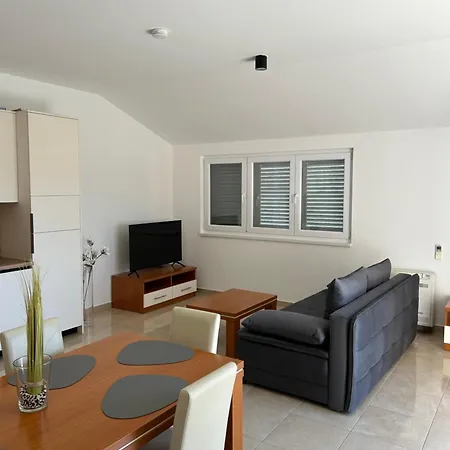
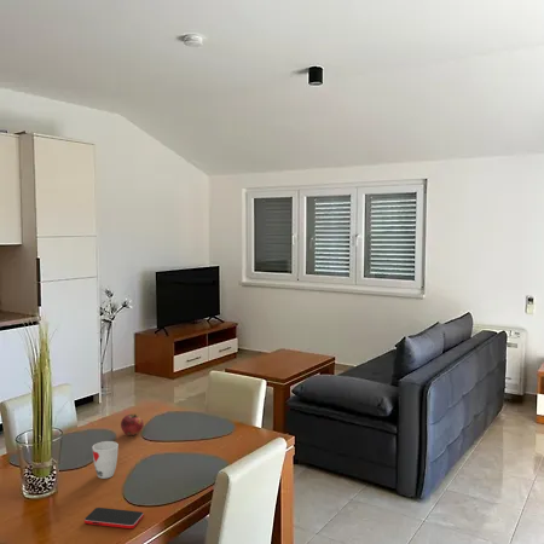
+ smartphone [83,507,145,529]
+ cup [92,440,120,480]
+ fruit [120,412,145,436]
